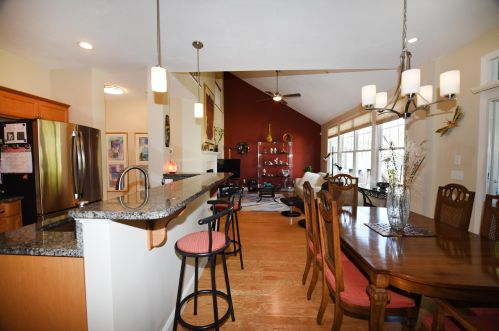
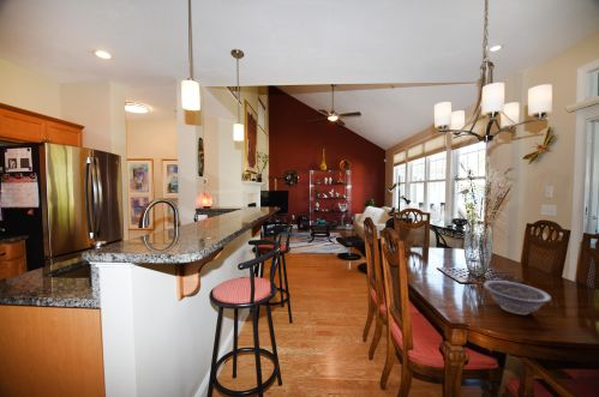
+ decorative bowl [483,279,552,315]
